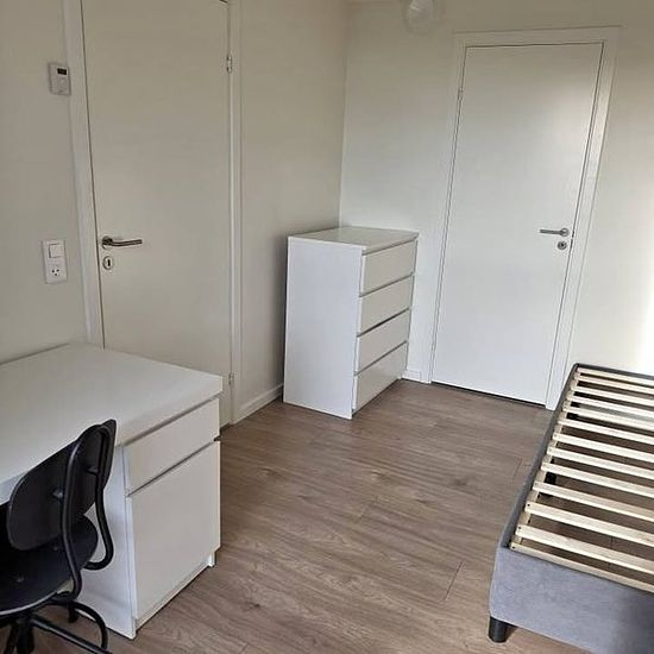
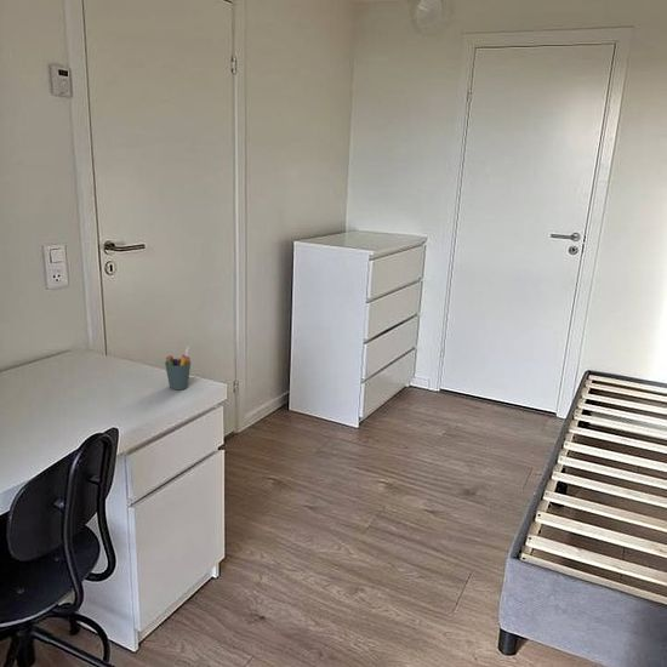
+ pen holder [164,344,192,390]
